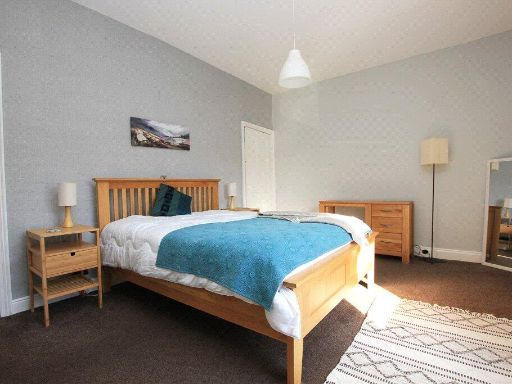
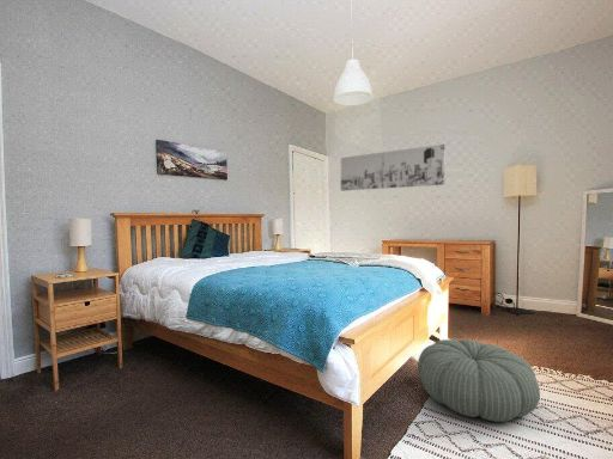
+ pouf [417,338,541,423]
+ wall art [340,143,447,192]
